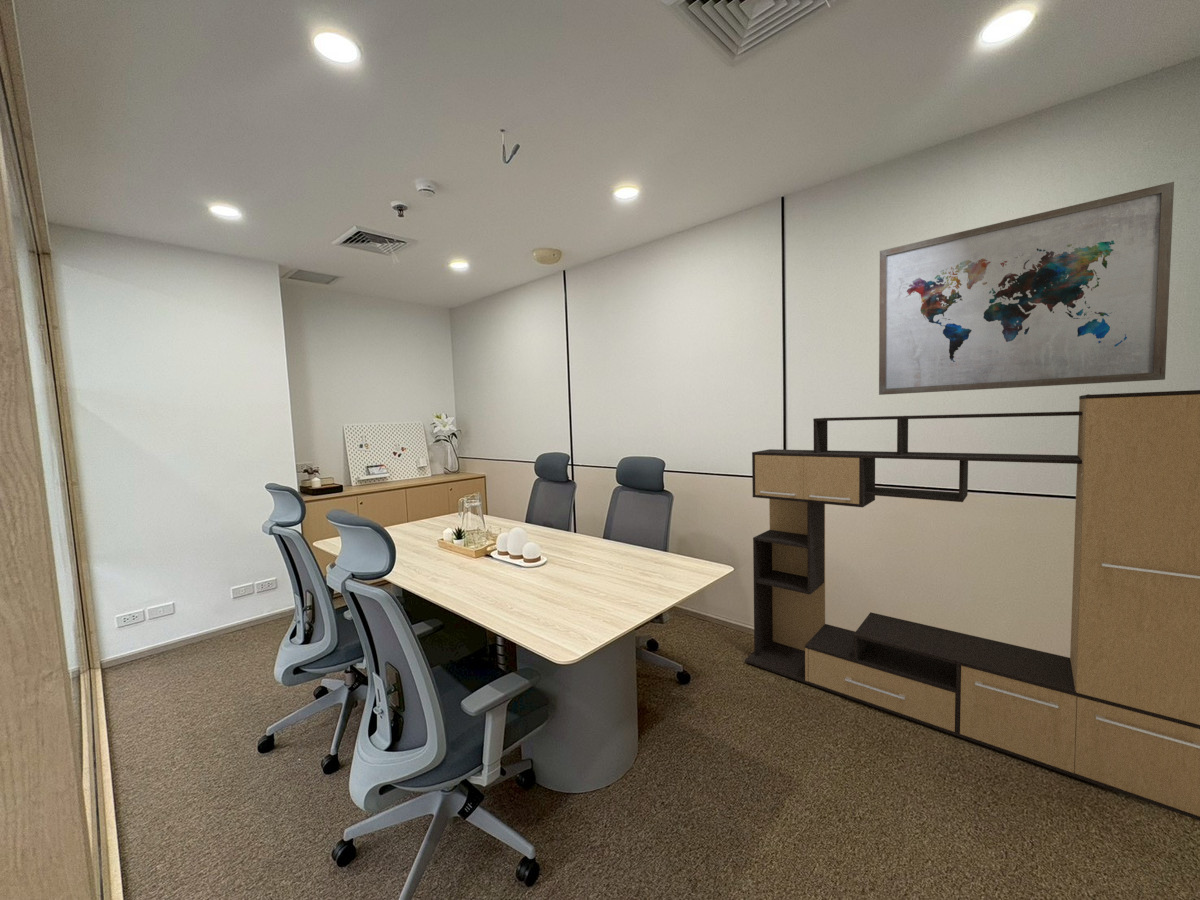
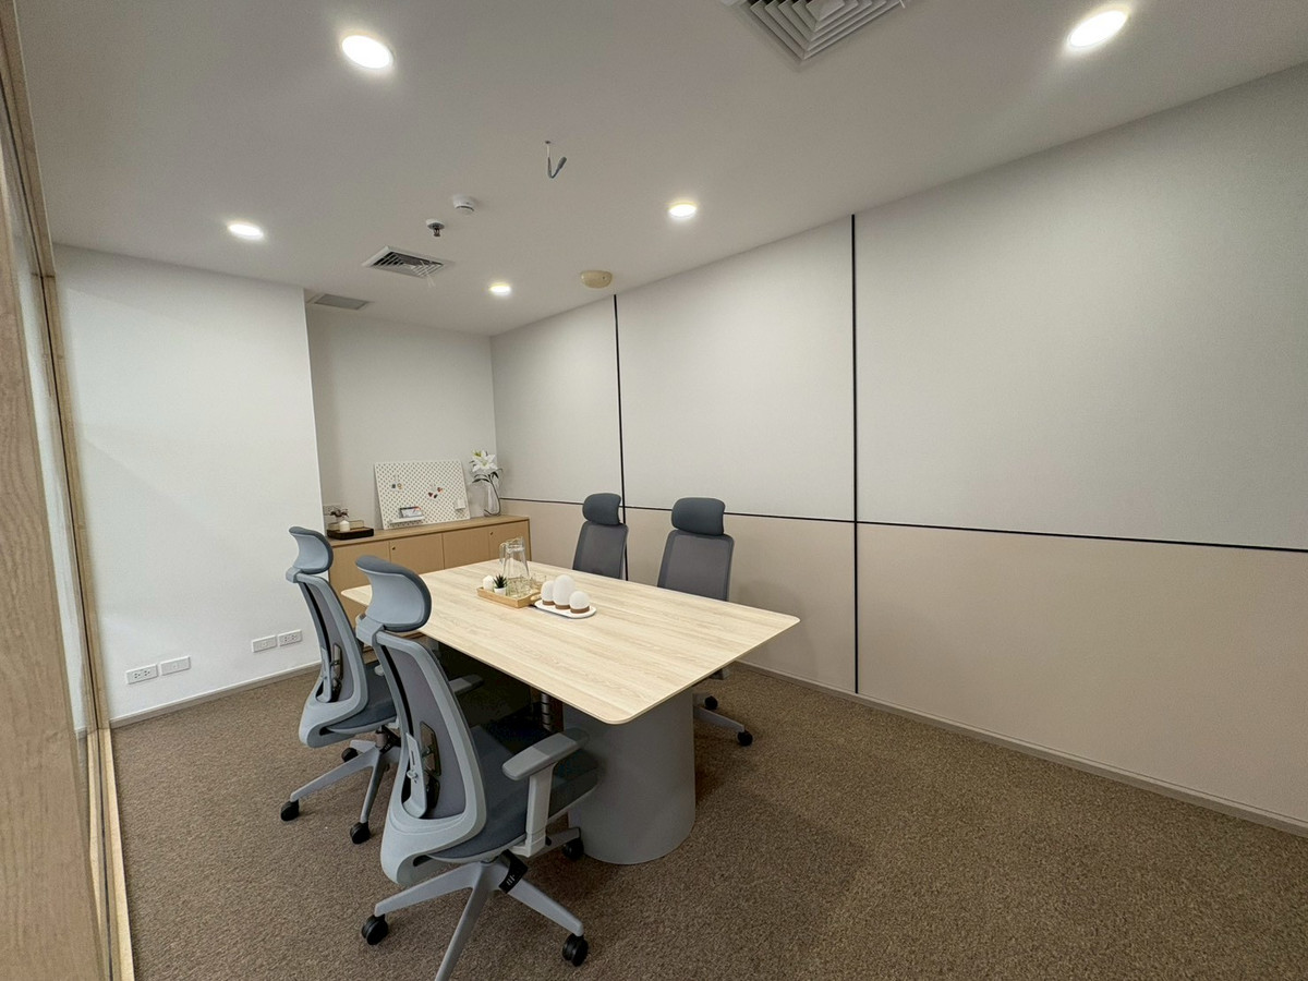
- wall art [878,181,1175,396]
- media console [744,389,1200,822]
